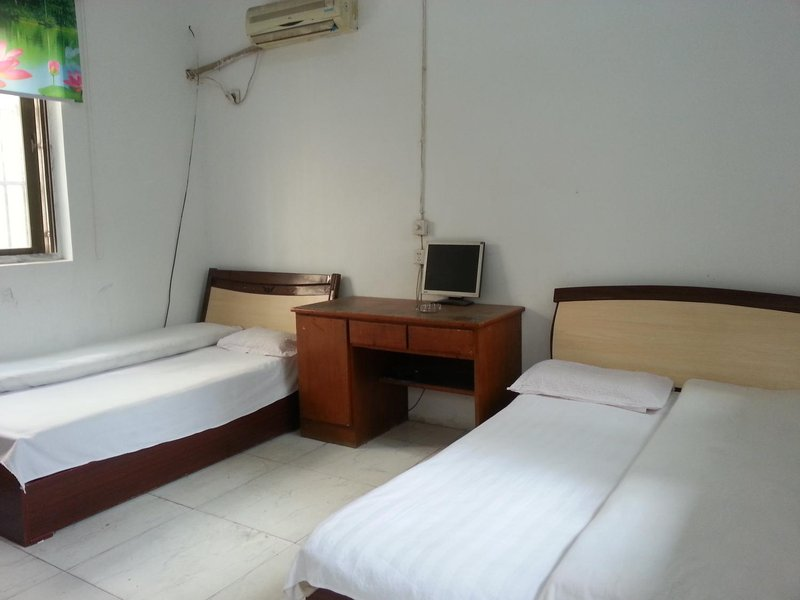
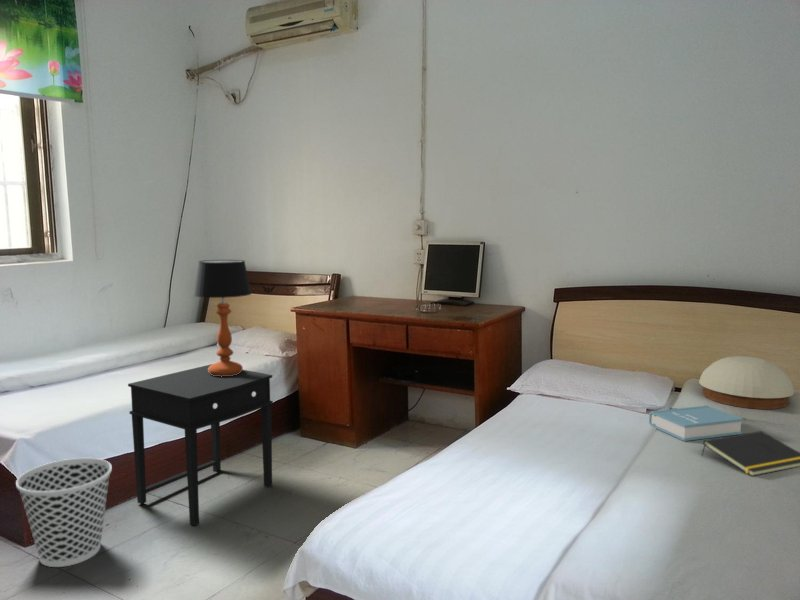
+ cushion [698,355,796,410]
+ side table [127,363,274,527]
+ table lamp [193,259,252,377]
+ wastebasket [15,457,113,568]
+ book [648,405,744,442]
+ notepad [700,430,800,477]
